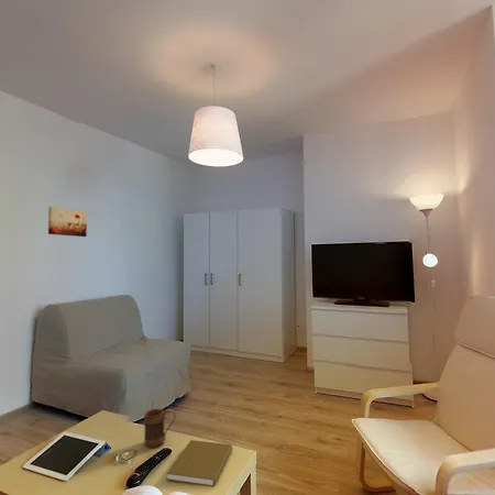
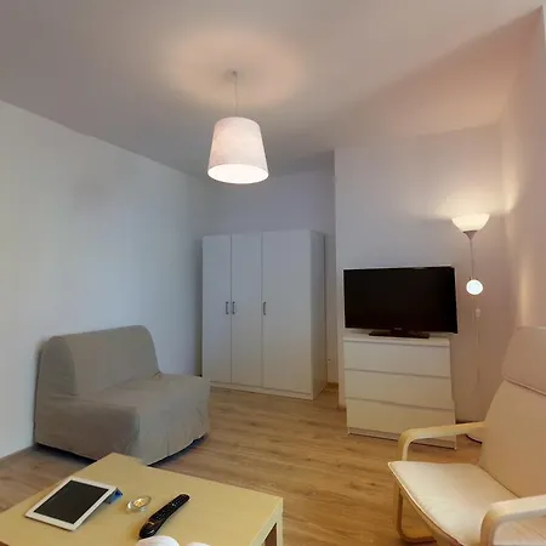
- book [166,439,233,487]
- mug [143,408,177,449]
- wall art [47,206,88,238]
